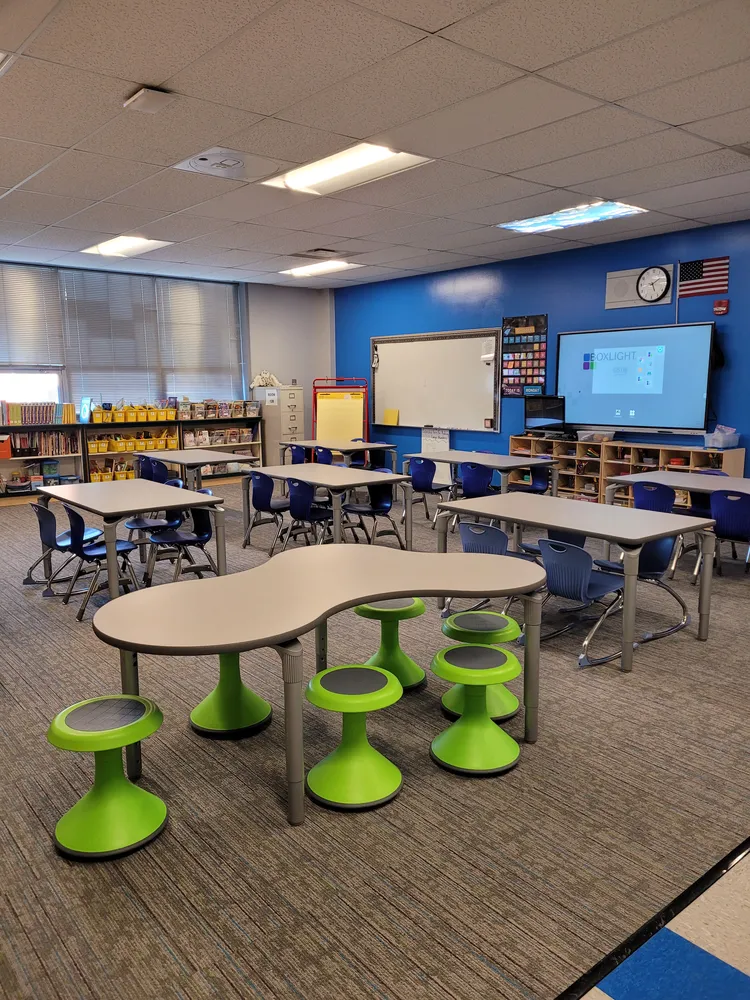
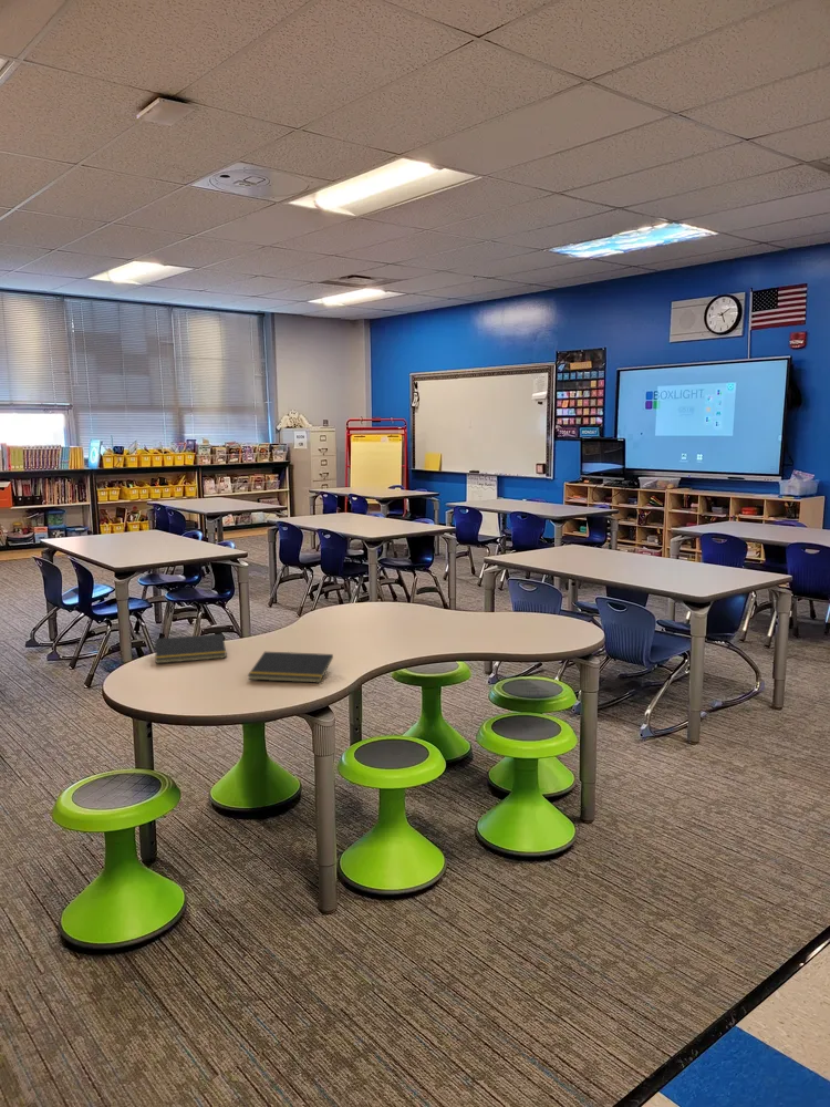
+ notepad [153,633,228,664]
+ notepad [247,651,334,684]
